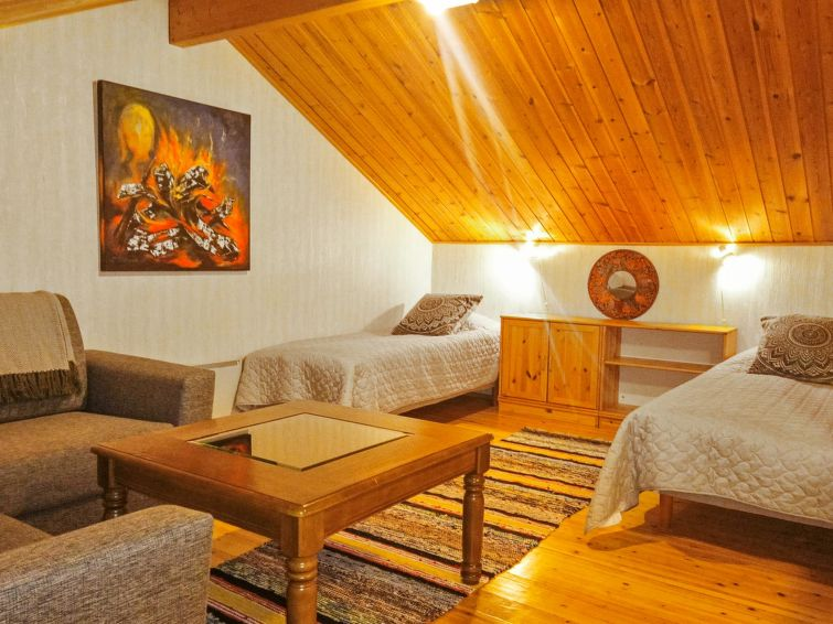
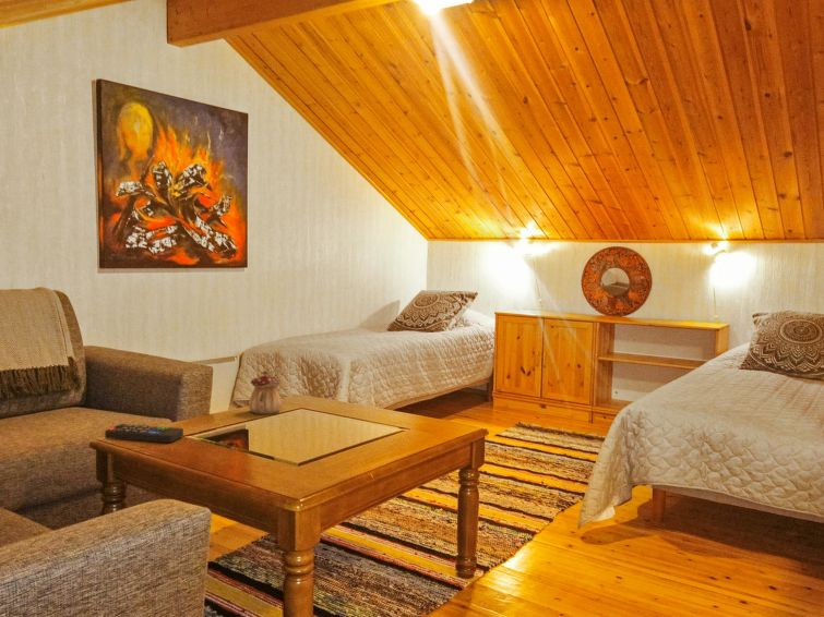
+ remote control [104,423,184,444]
+ teapot [248,370,283,415]
